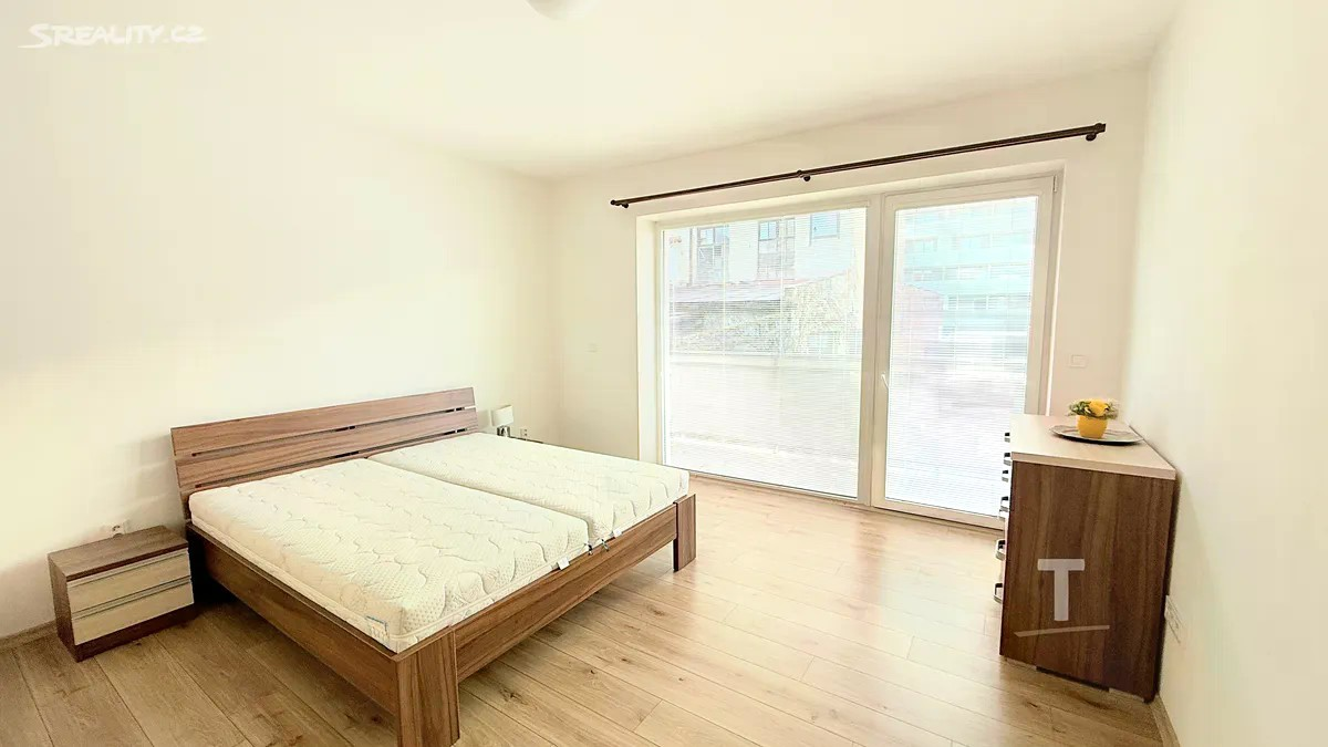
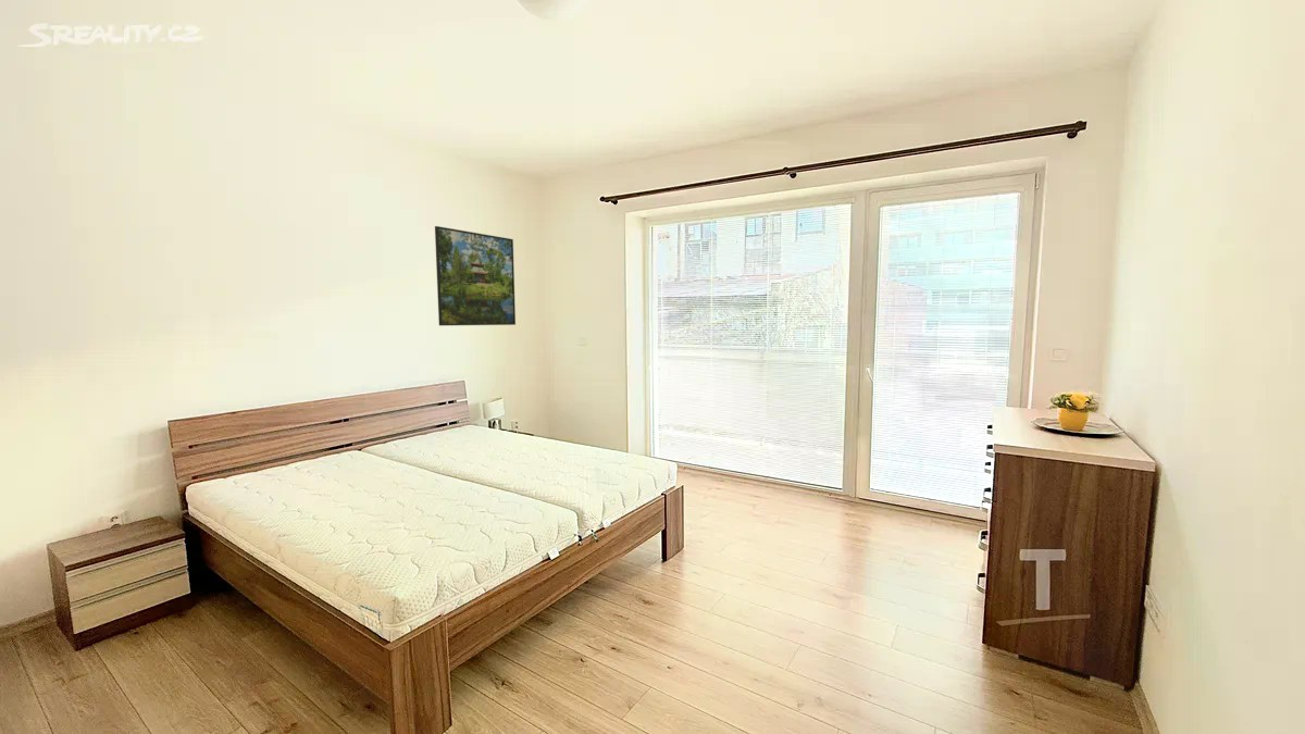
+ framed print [434,225,517,326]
